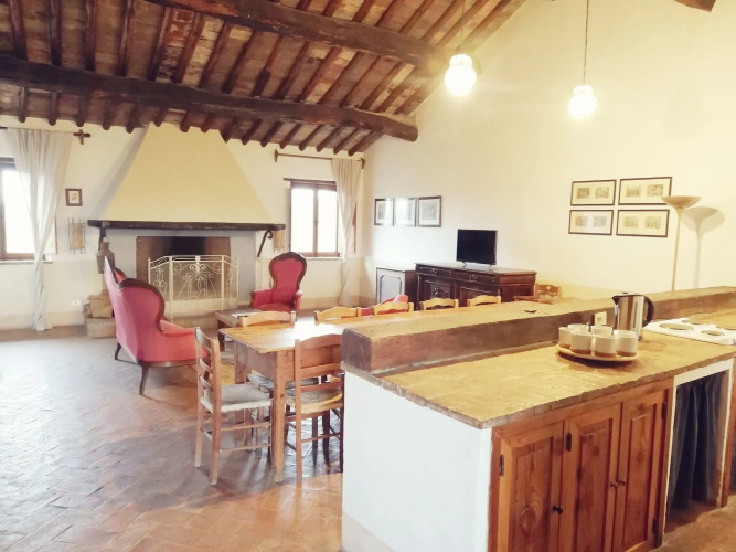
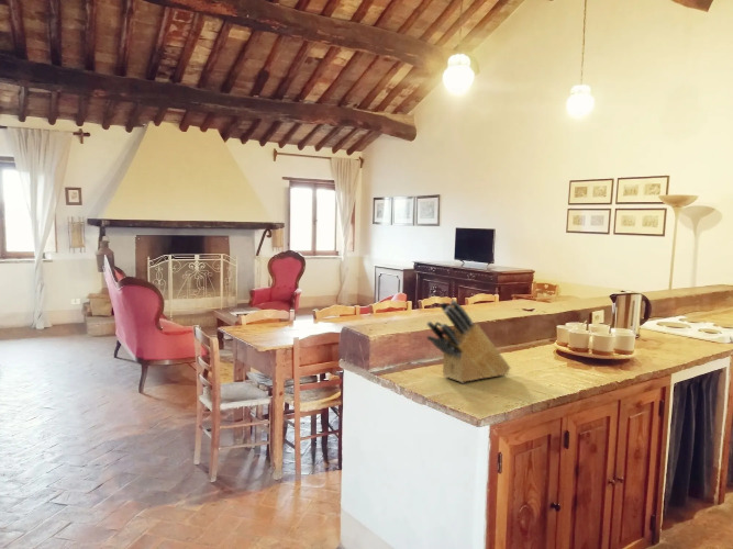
+ knife block [425,299,511,383]
